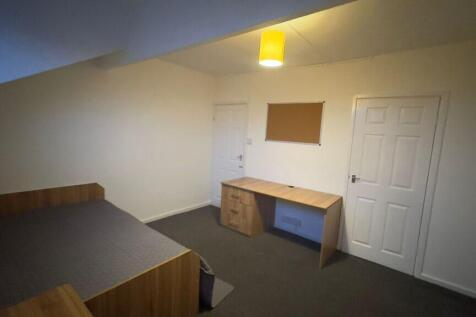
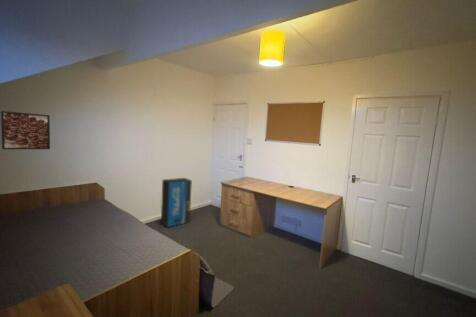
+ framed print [0,110,51,150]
+ air purifier [160,177,193,228]
